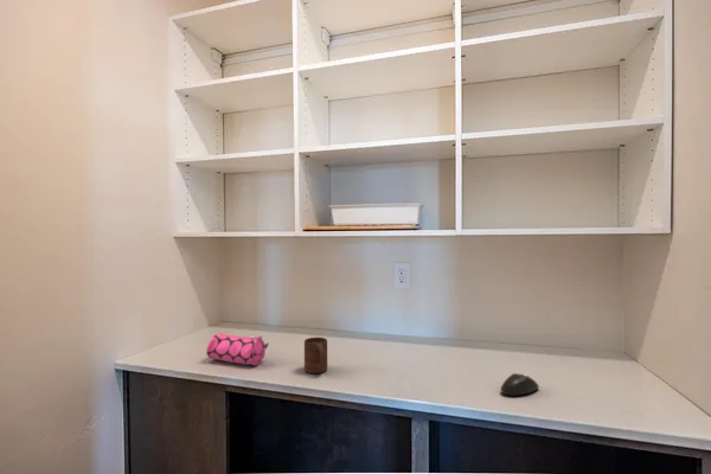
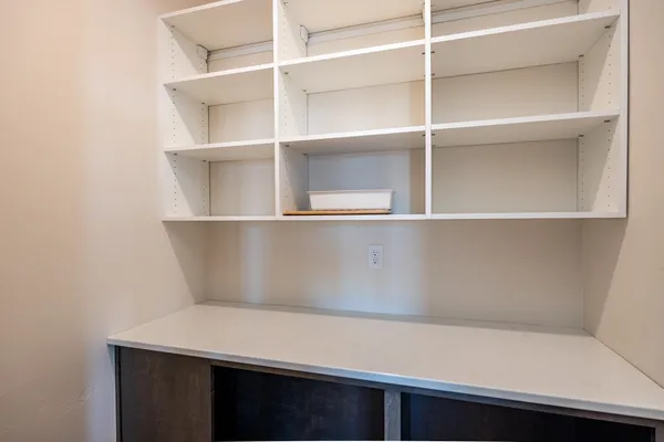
- pencil case [205,332,270,366]
- mouse [500,372,540,397]
- cup [303,337,328,374]
